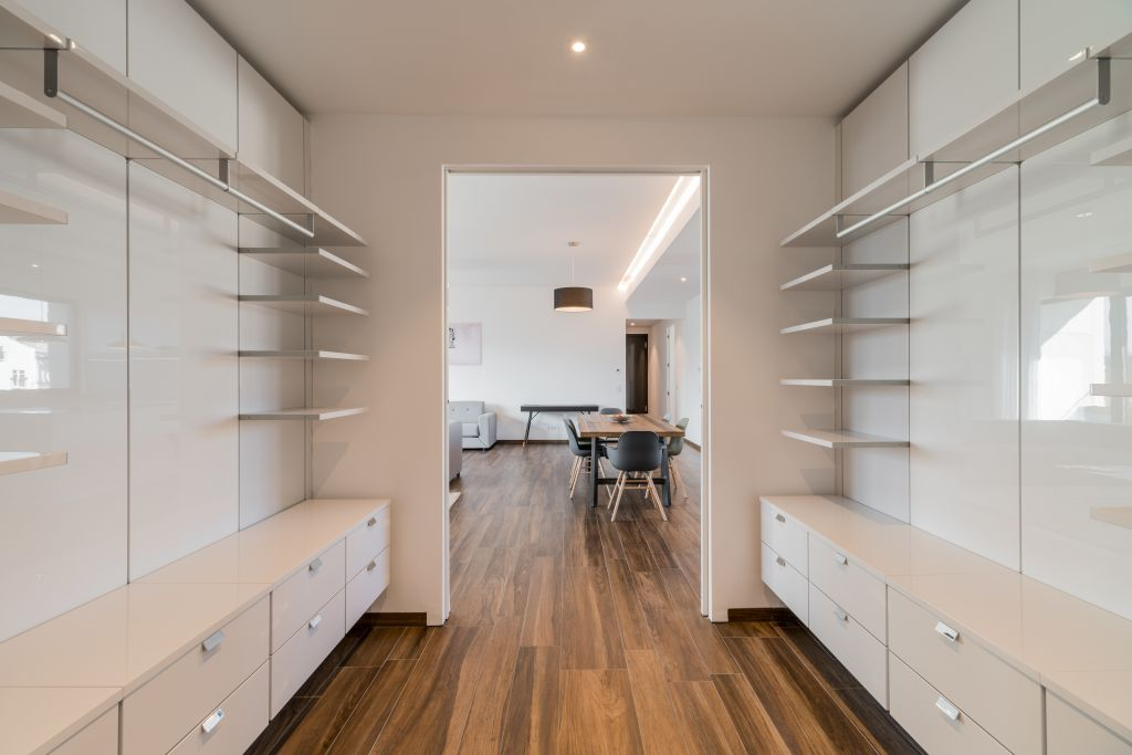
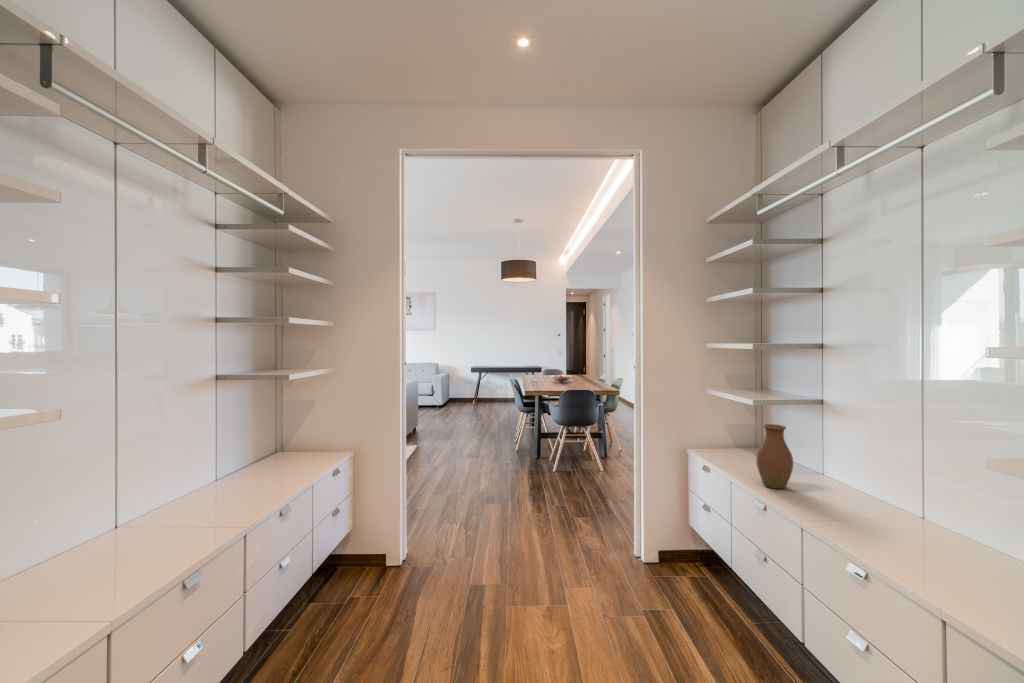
+ vase [755,423,794,490]
